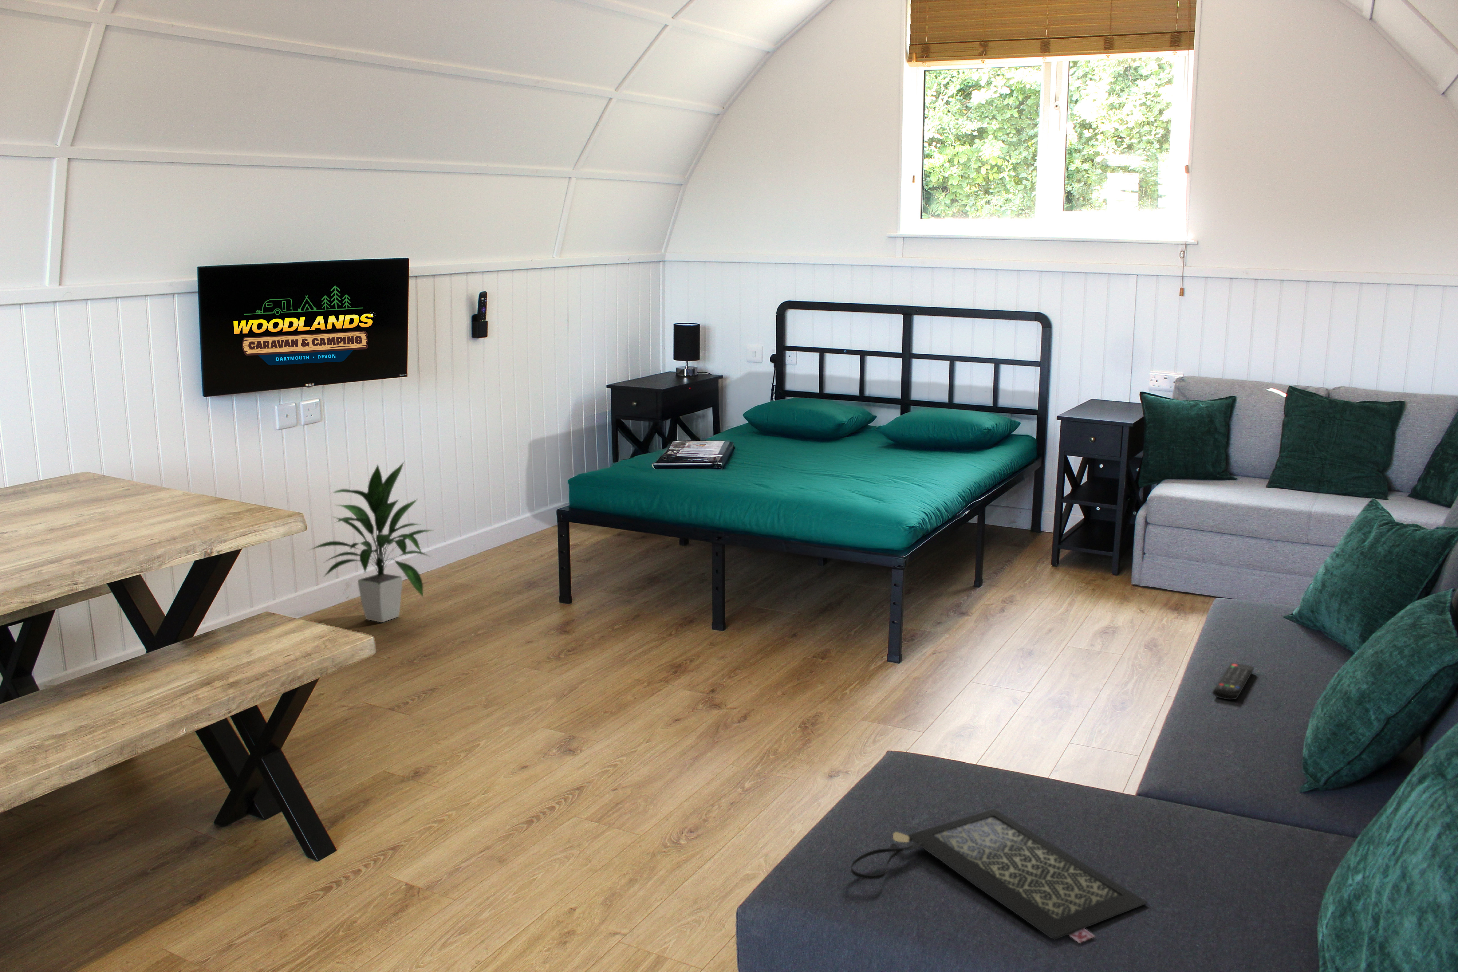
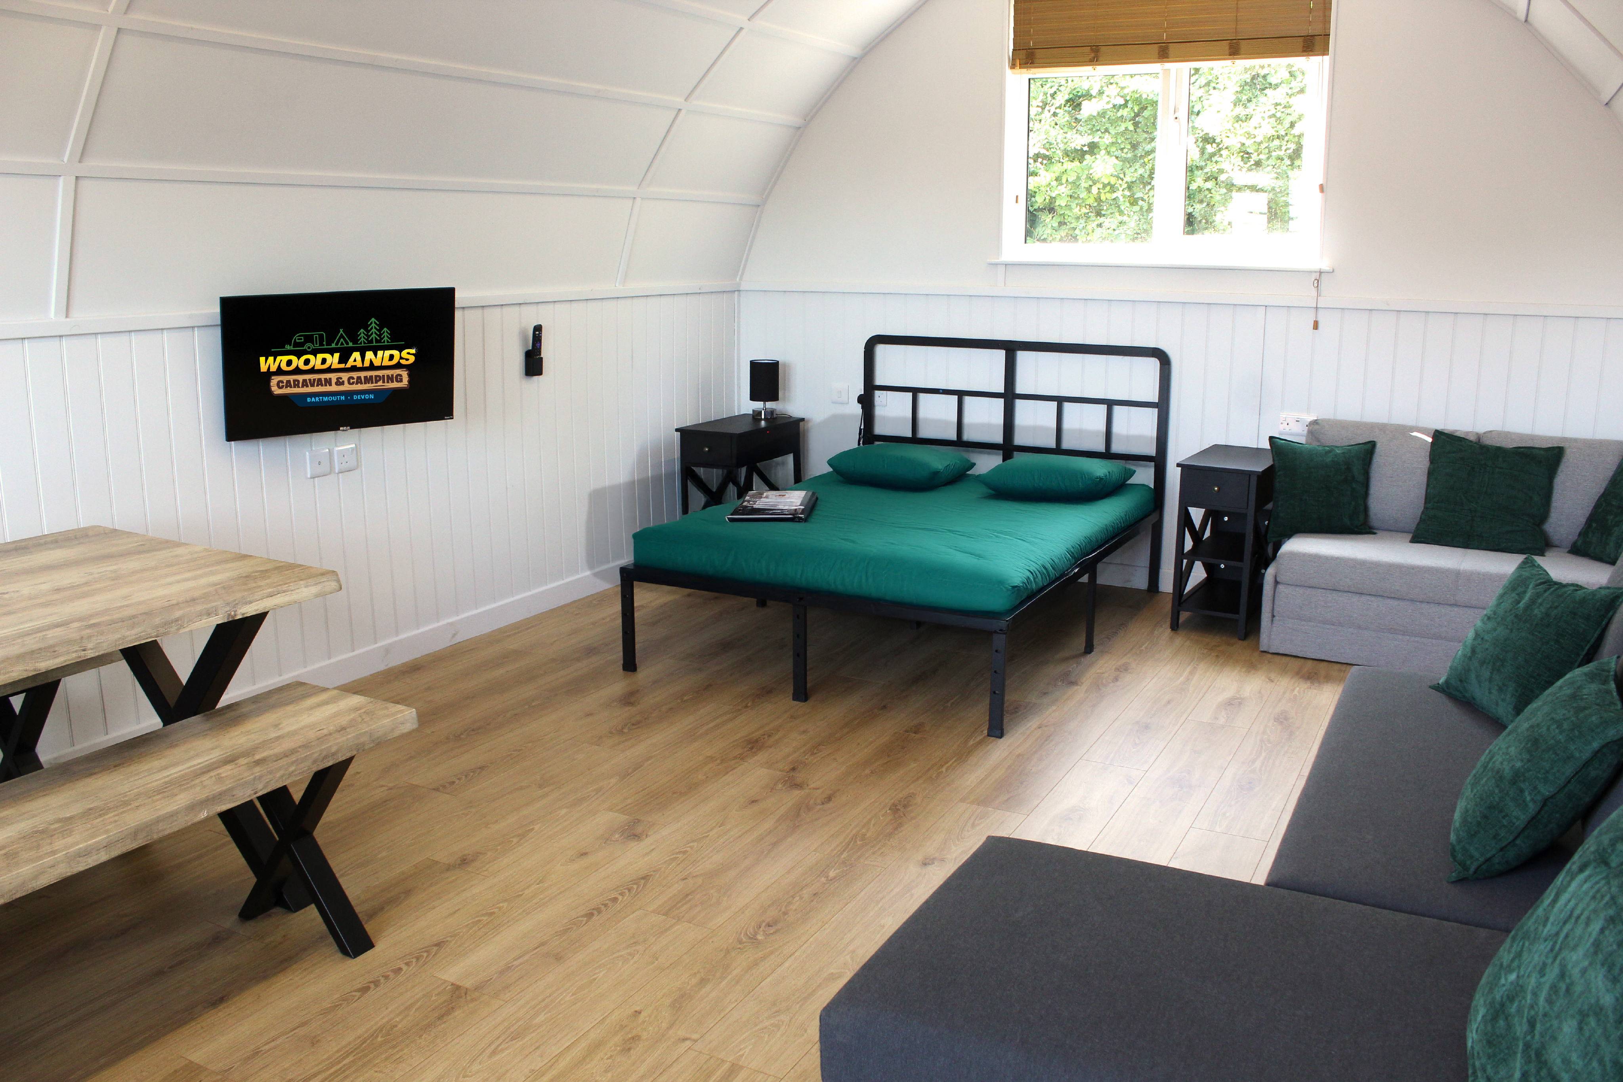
- indoor plant [307,461,435,623]
- remote control [1212,663,1254,700]
- clutch bag [850,808,1149,944]
